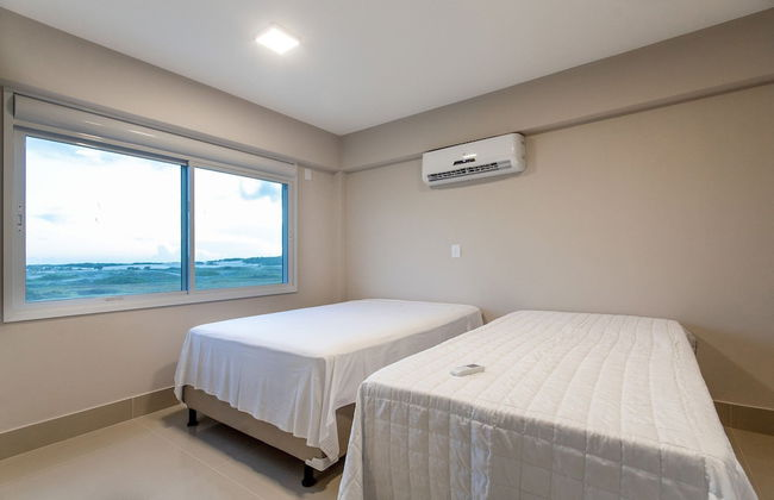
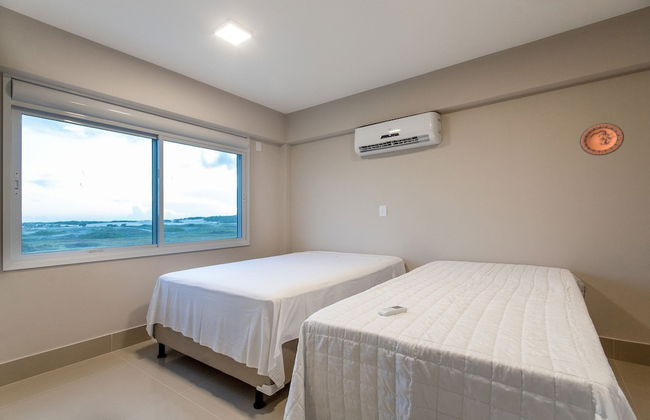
+ decorative plate [579,122,625,156]
